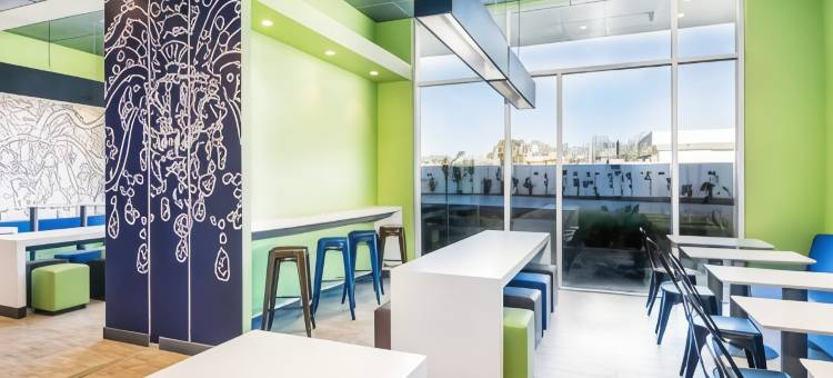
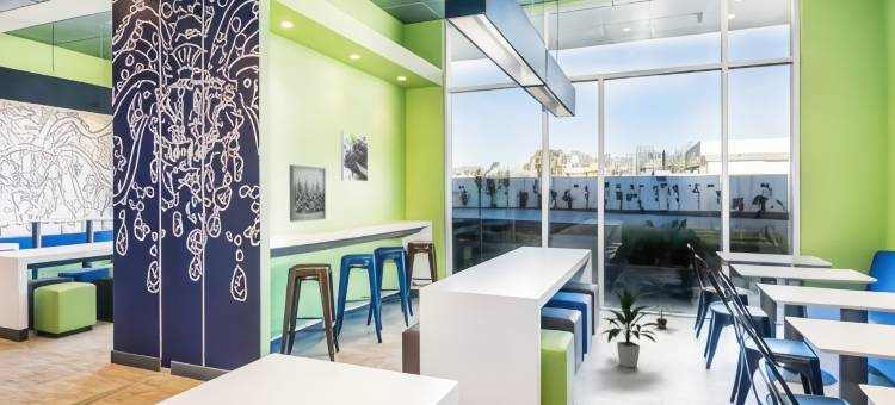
+ wall art [289,163,327,223]
+ potted plant [652,303,675,330]
+ indoor plant [599,286,662,368]
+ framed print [340,130,369,182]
